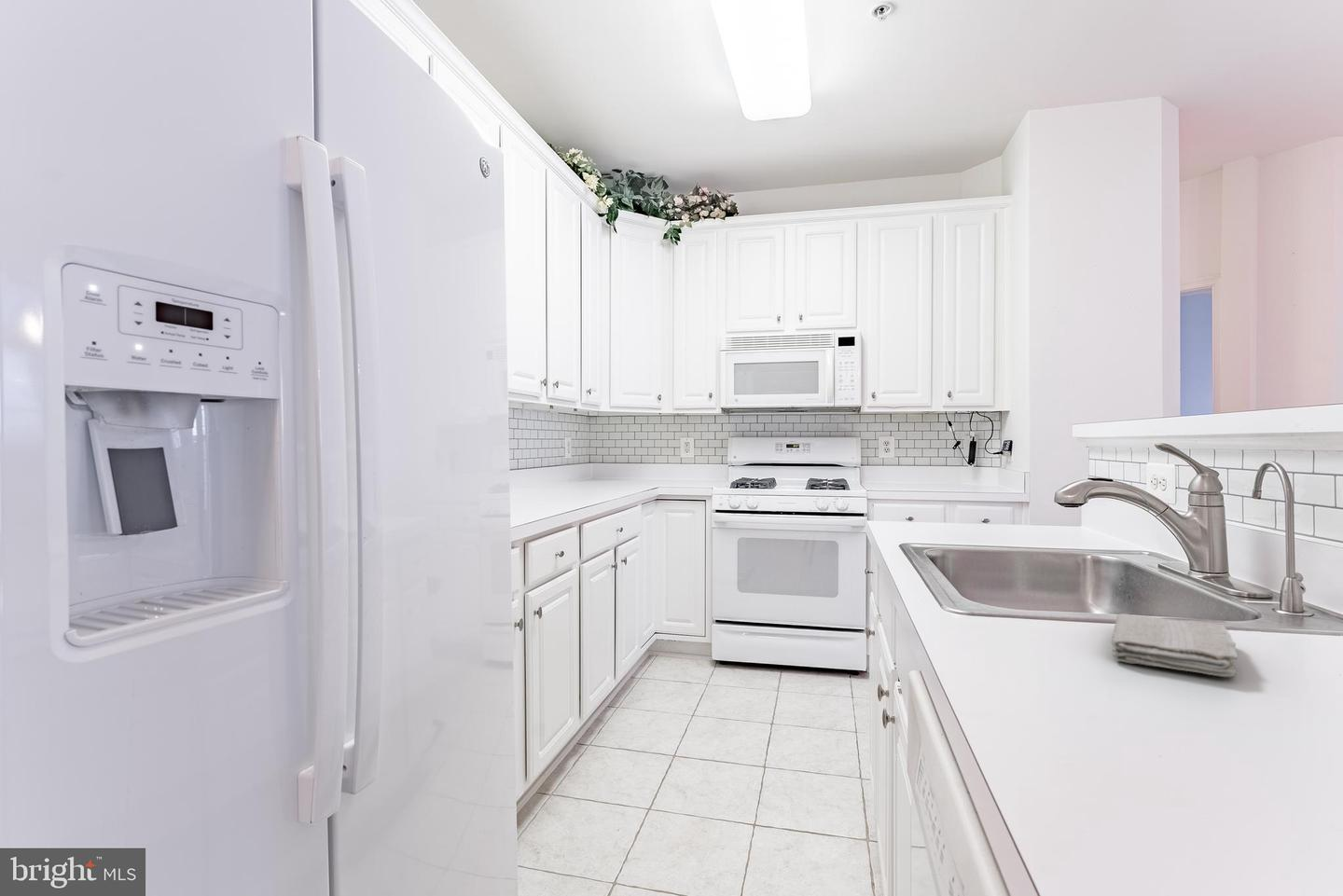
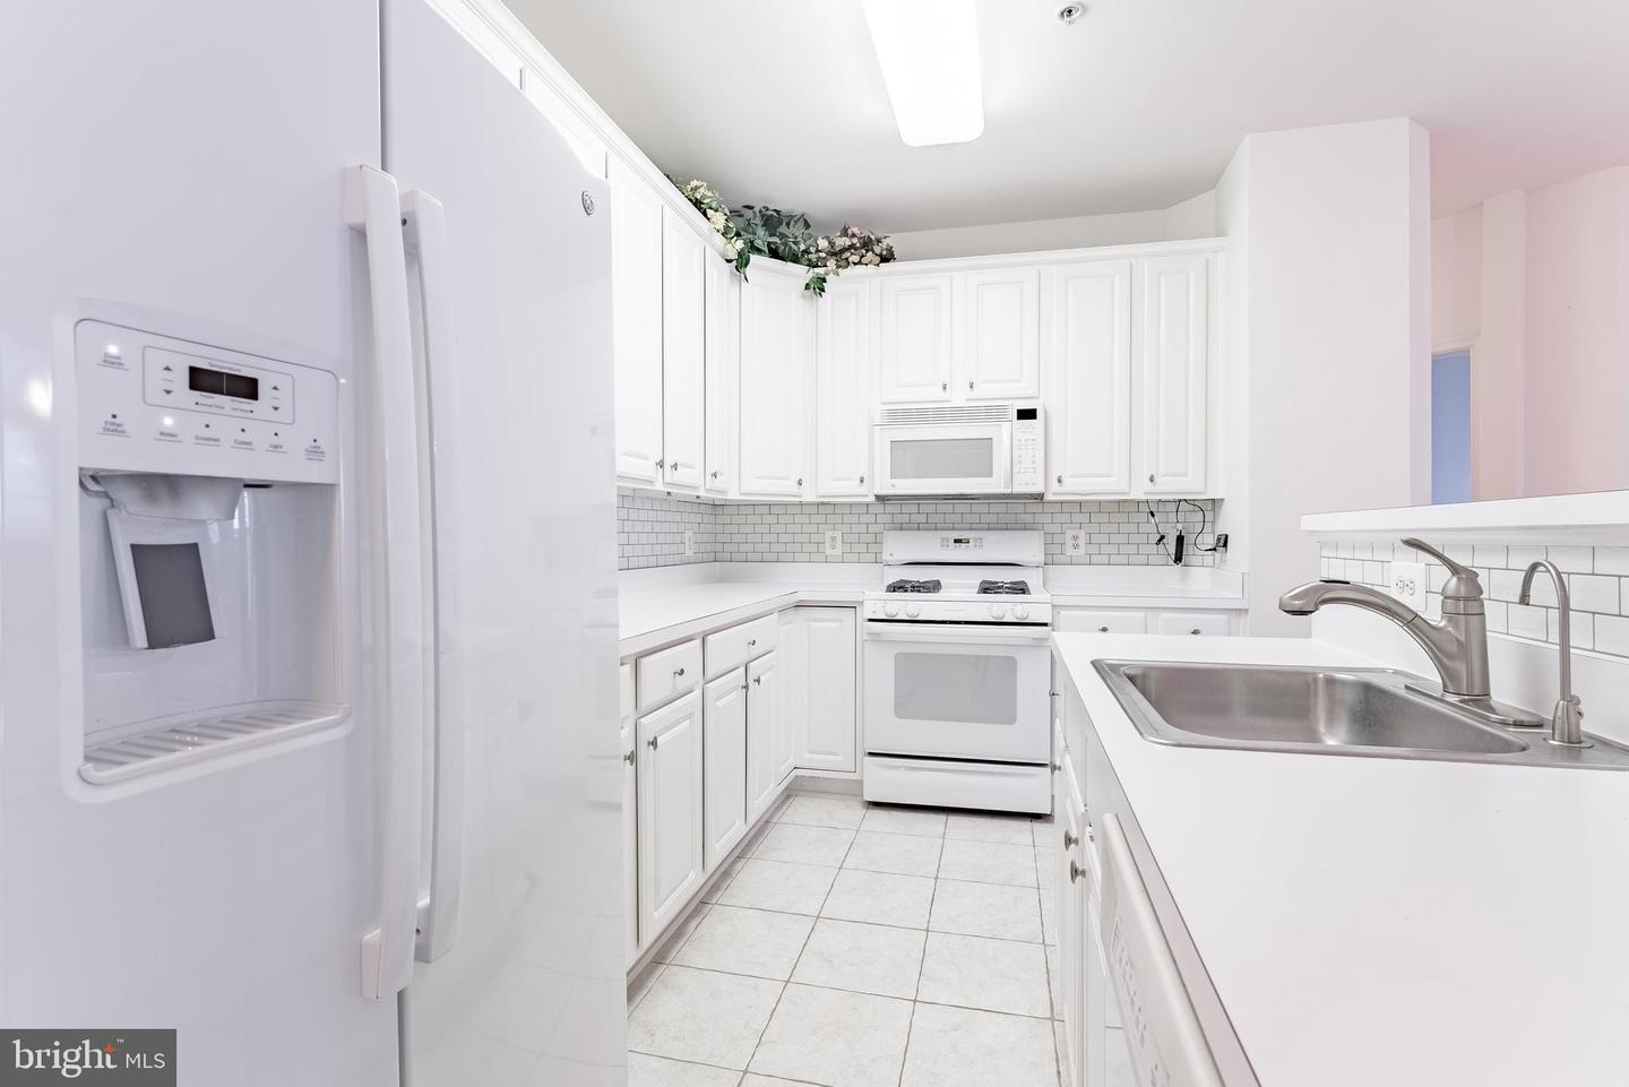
- washcloth [1111,613,1239,678]
